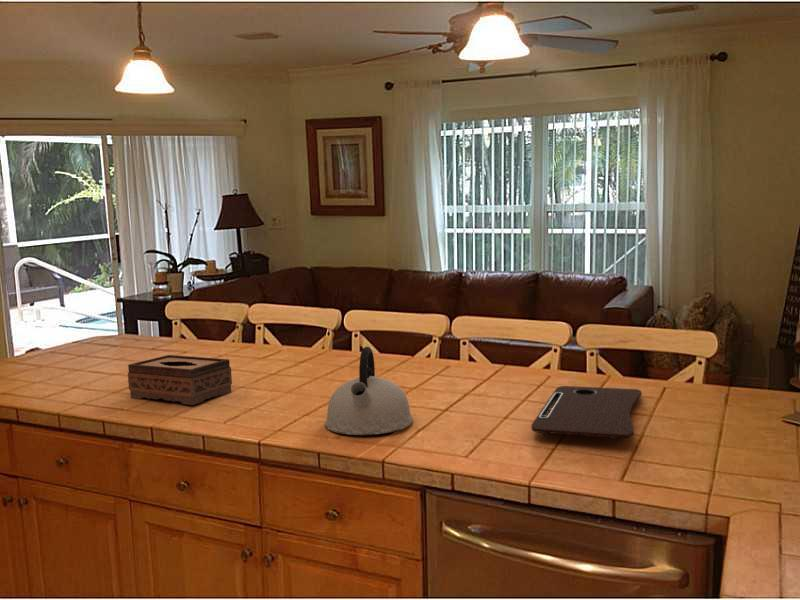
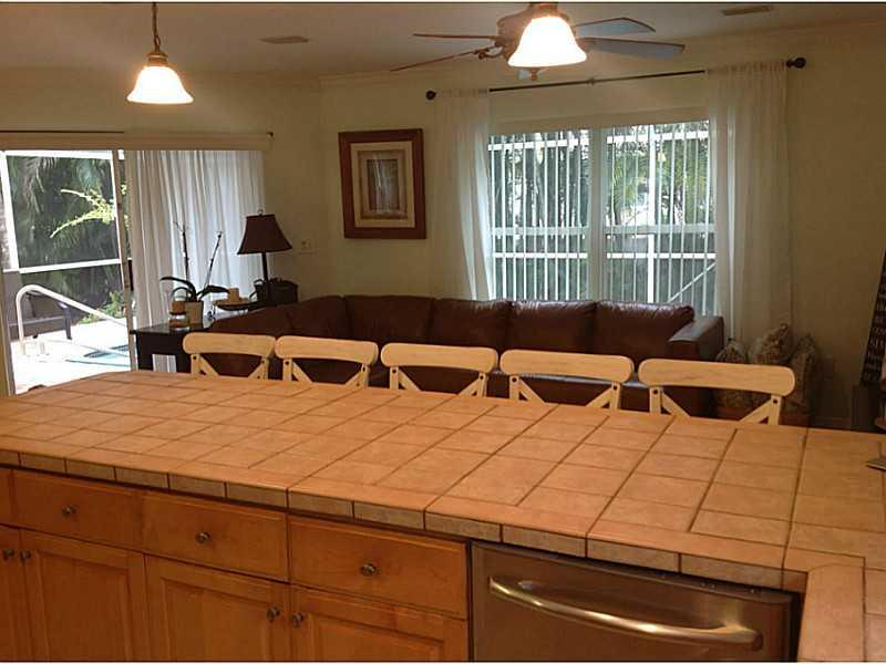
- kettle [324,346,414,436]
- tissue box [127,354,233,406]
- cutting board [530,385,643,442]
